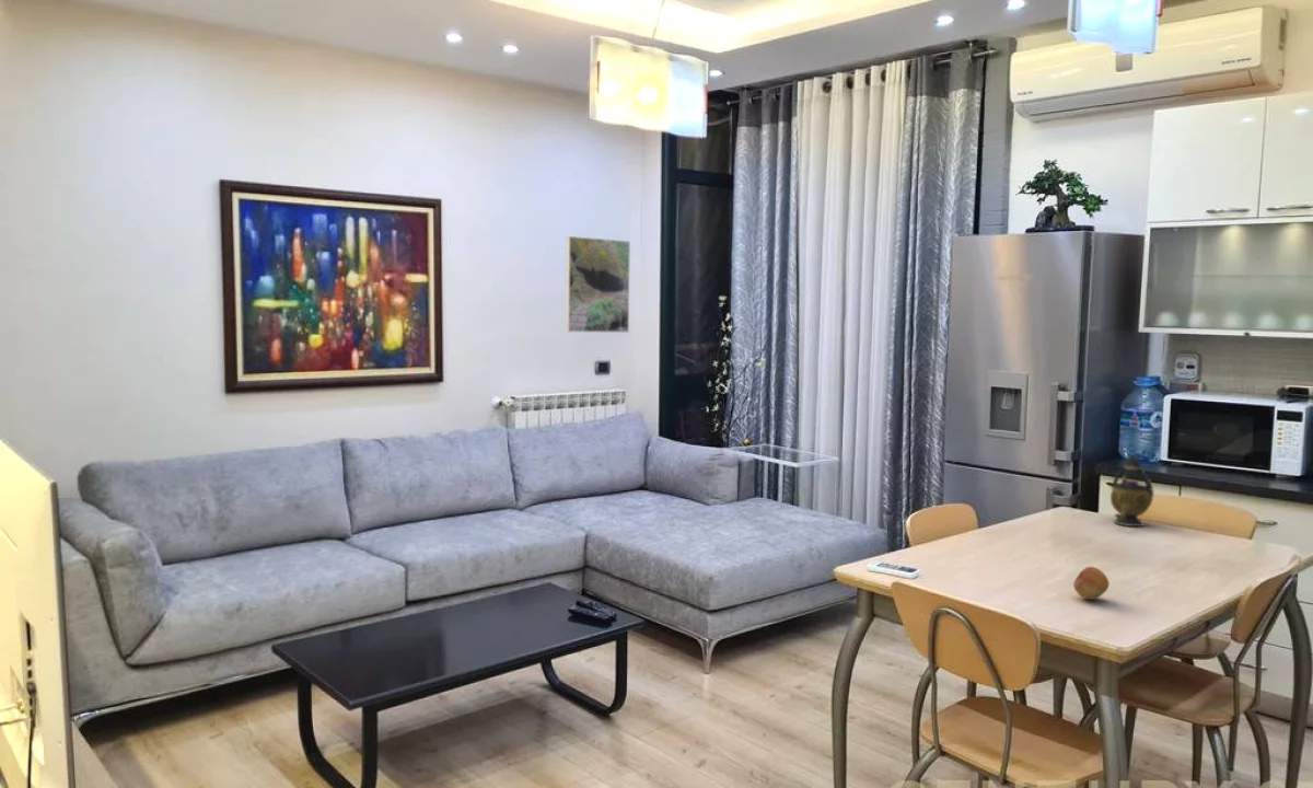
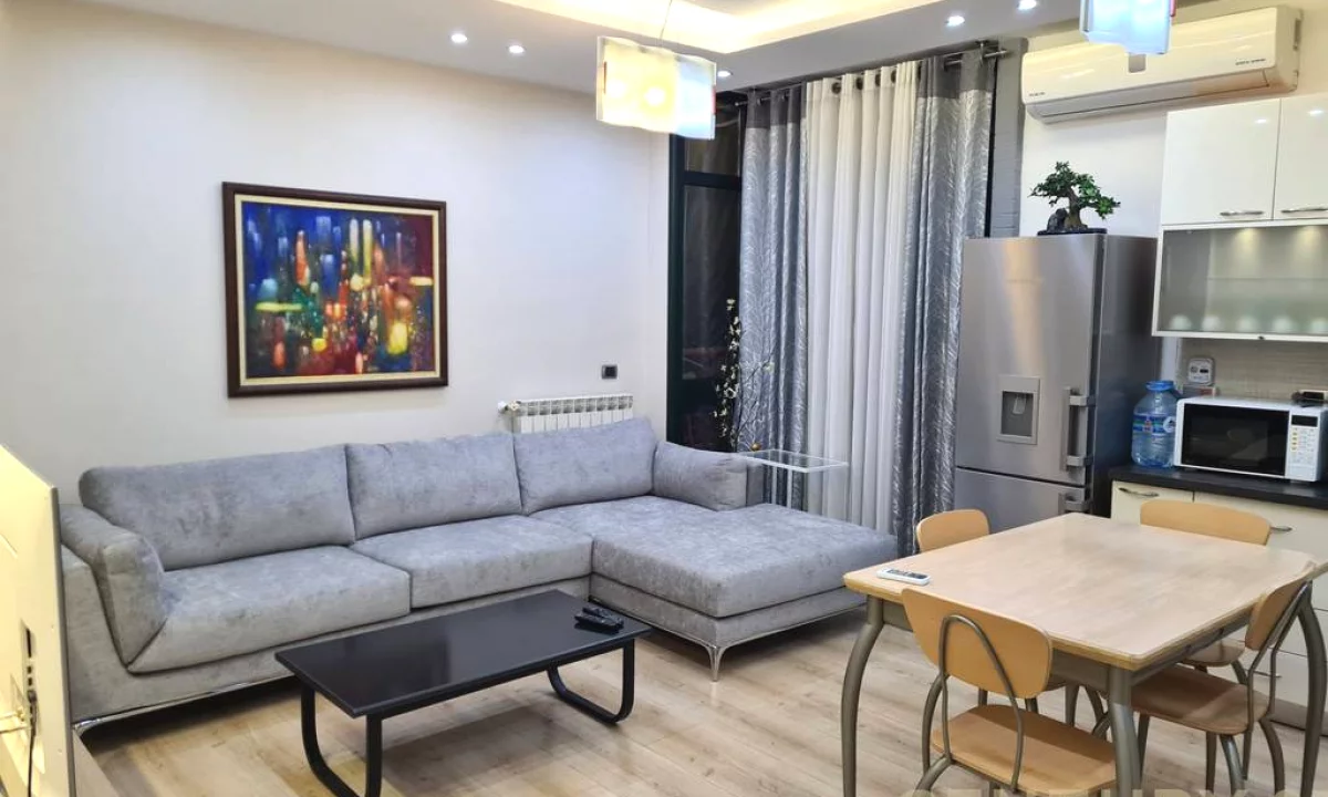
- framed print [565,235,631,334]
- fruit [1072,566,1111,601]
- teapot [1109,453,1154,528]
